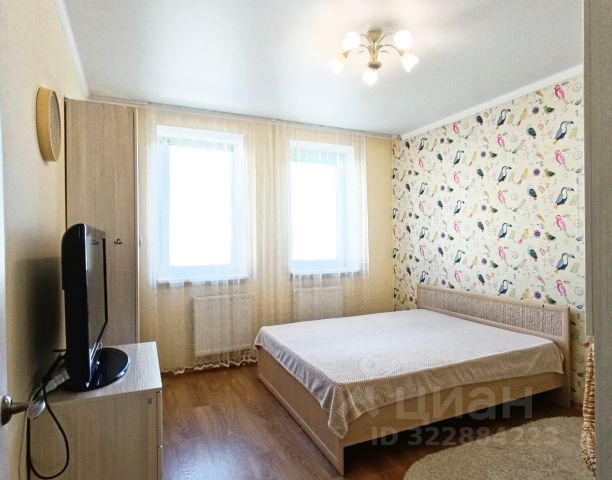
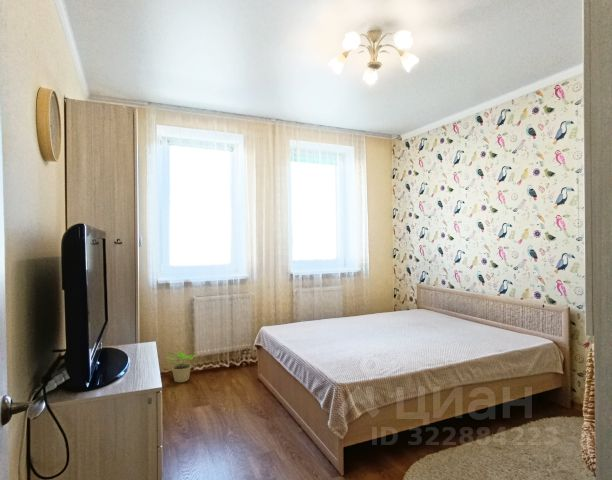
+ potted plant [165,350,196,383]
